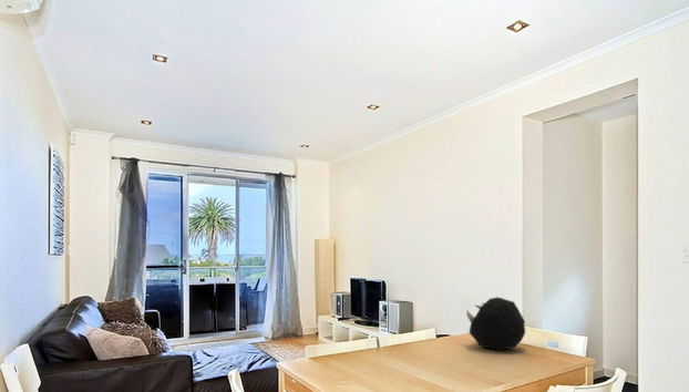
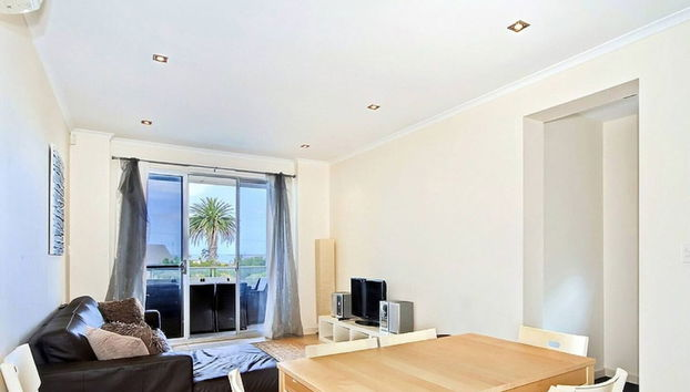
- decorative orb [465,296,526,351]
